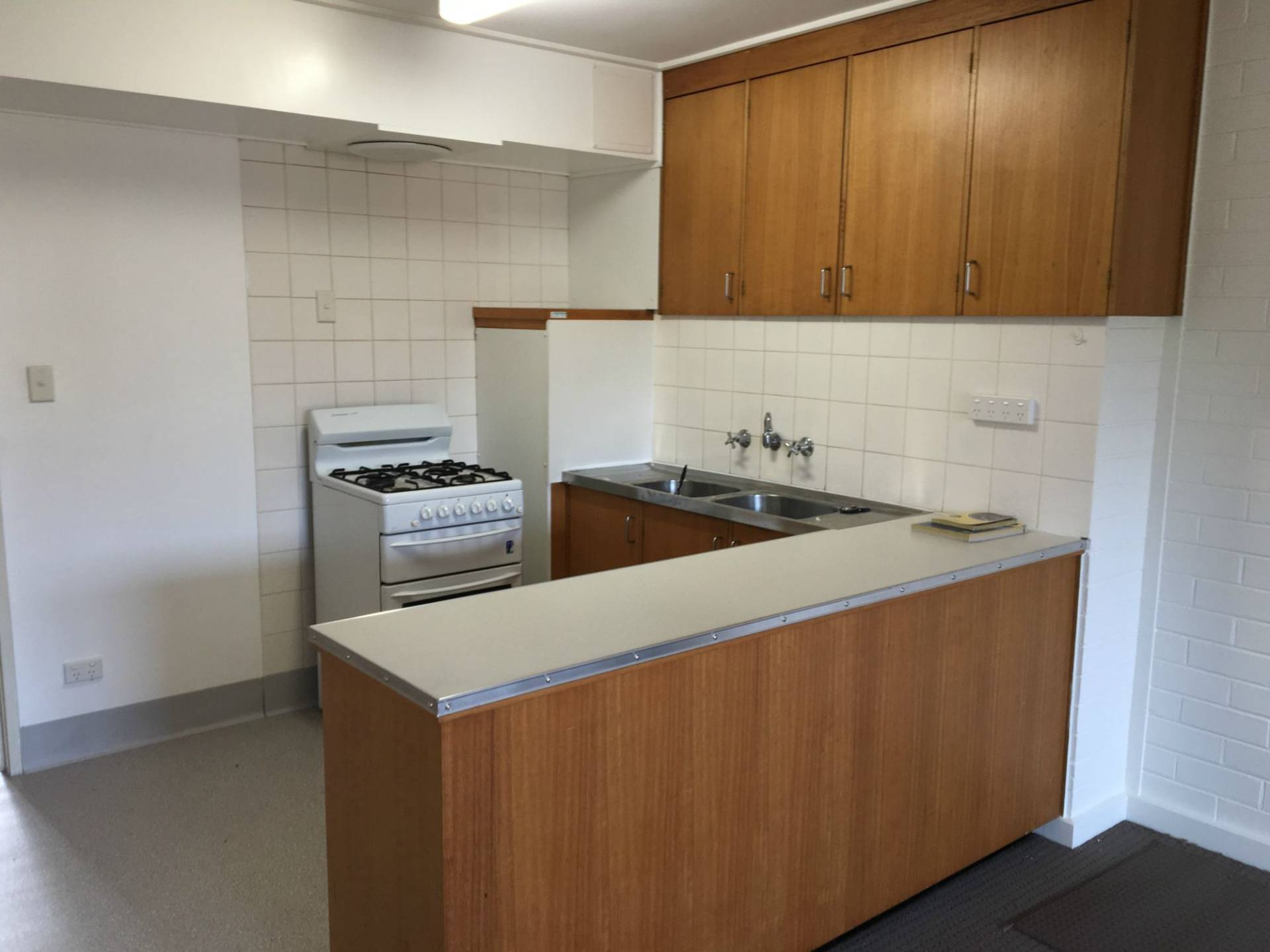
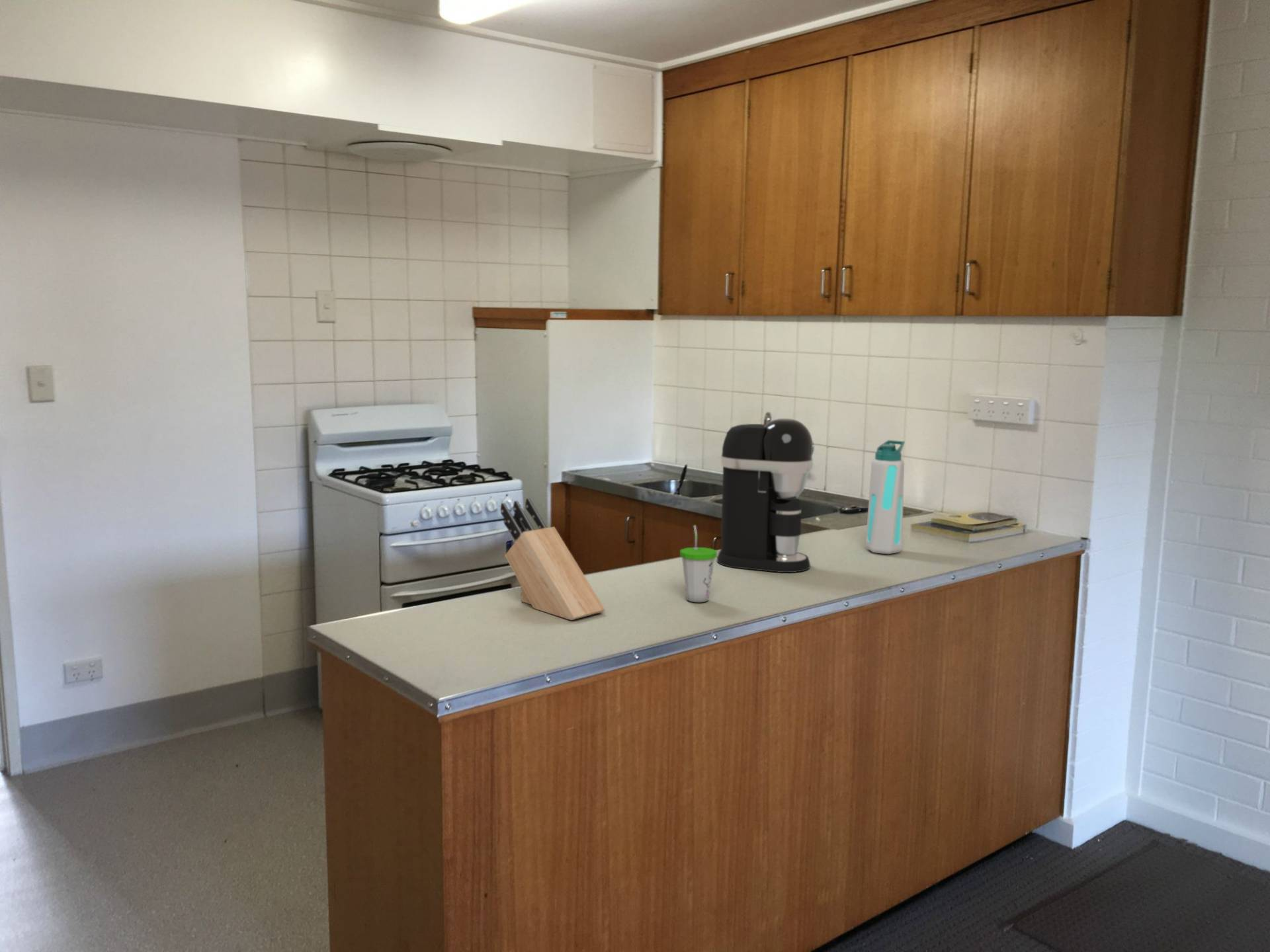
+ water bottle [865,440,906,555]
+ knife block [500,498,606,621]
+ cup [679,524,718,603]
+ coffee maker [716,418,814,573]
